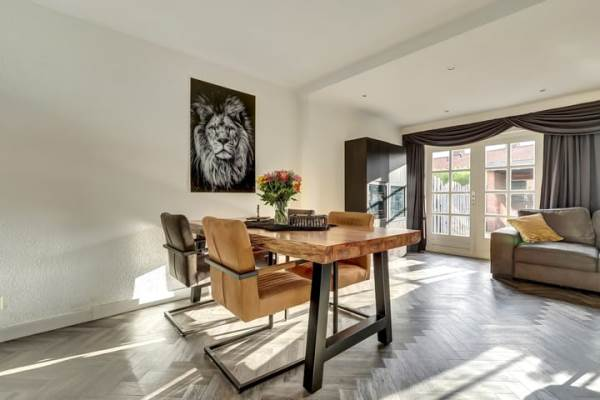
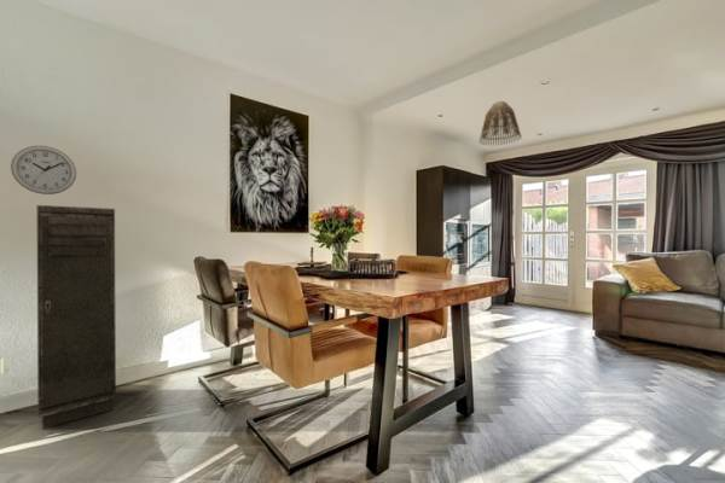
+ storage cabinet [36,204,117,430]
+ wall clock [10,145,77,196]
+ lamp shade [477,100,523,147]
